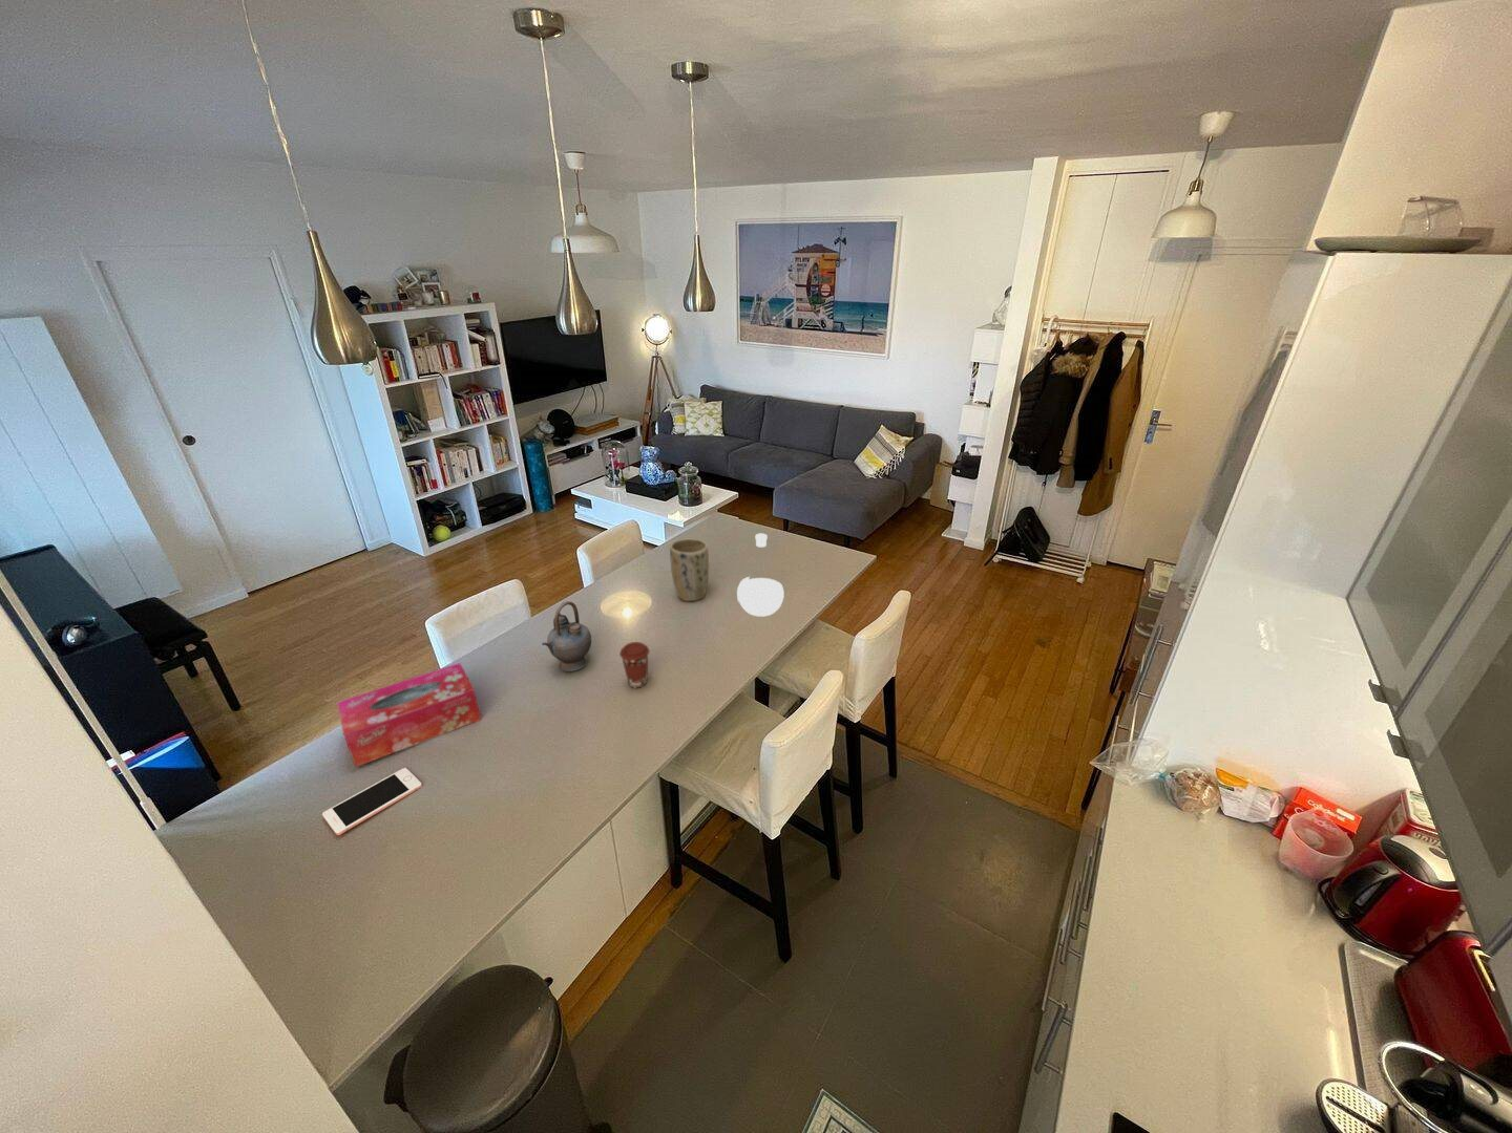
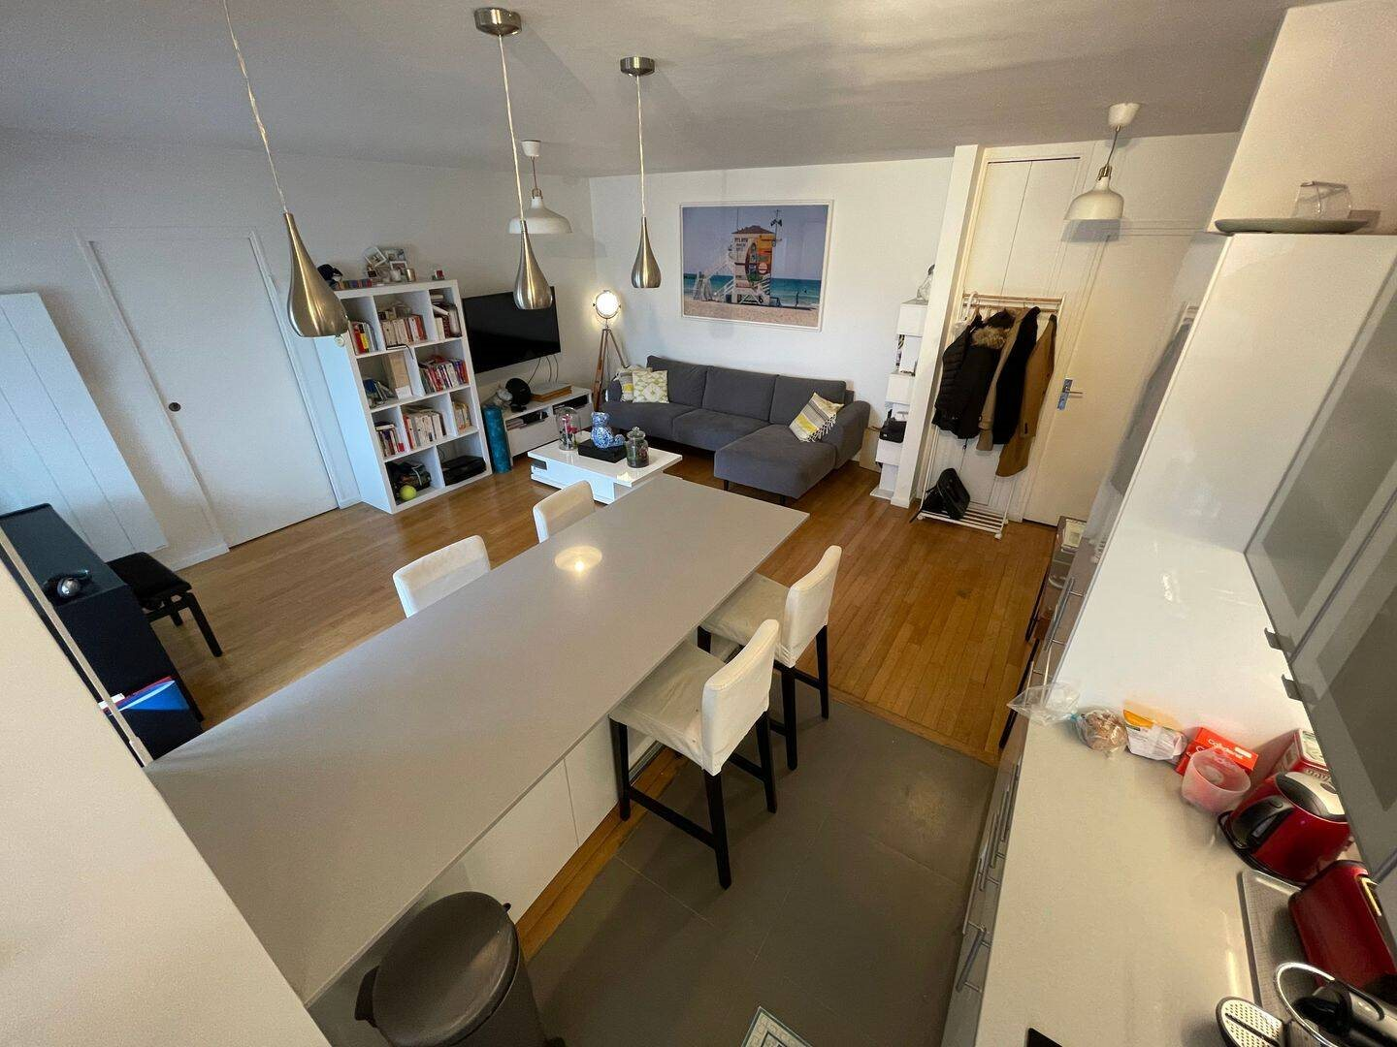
- tissue box [336,662,482,768]
- round bottom flask [736,533,786,618]
- cell phone [321,766,423,837]
- teapot [541,600,592,672]
- plant pot [669,538,710,602]
- coffee cup [618,641,651,689]
